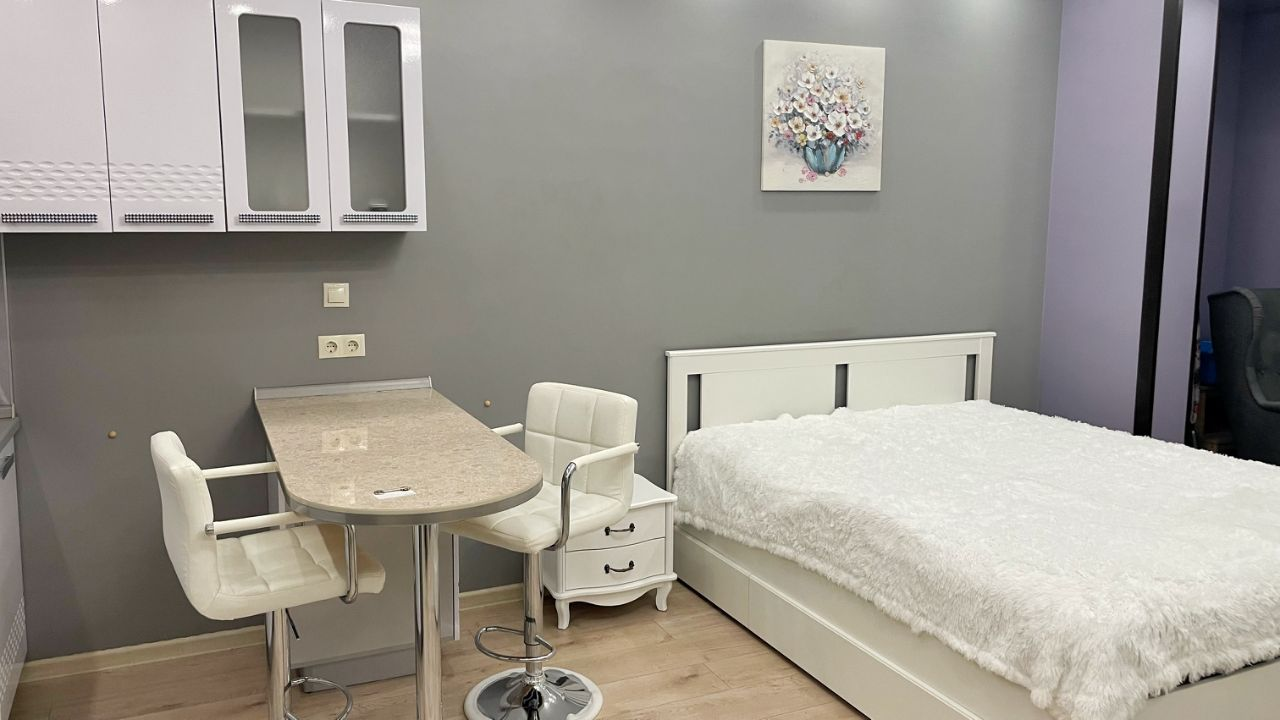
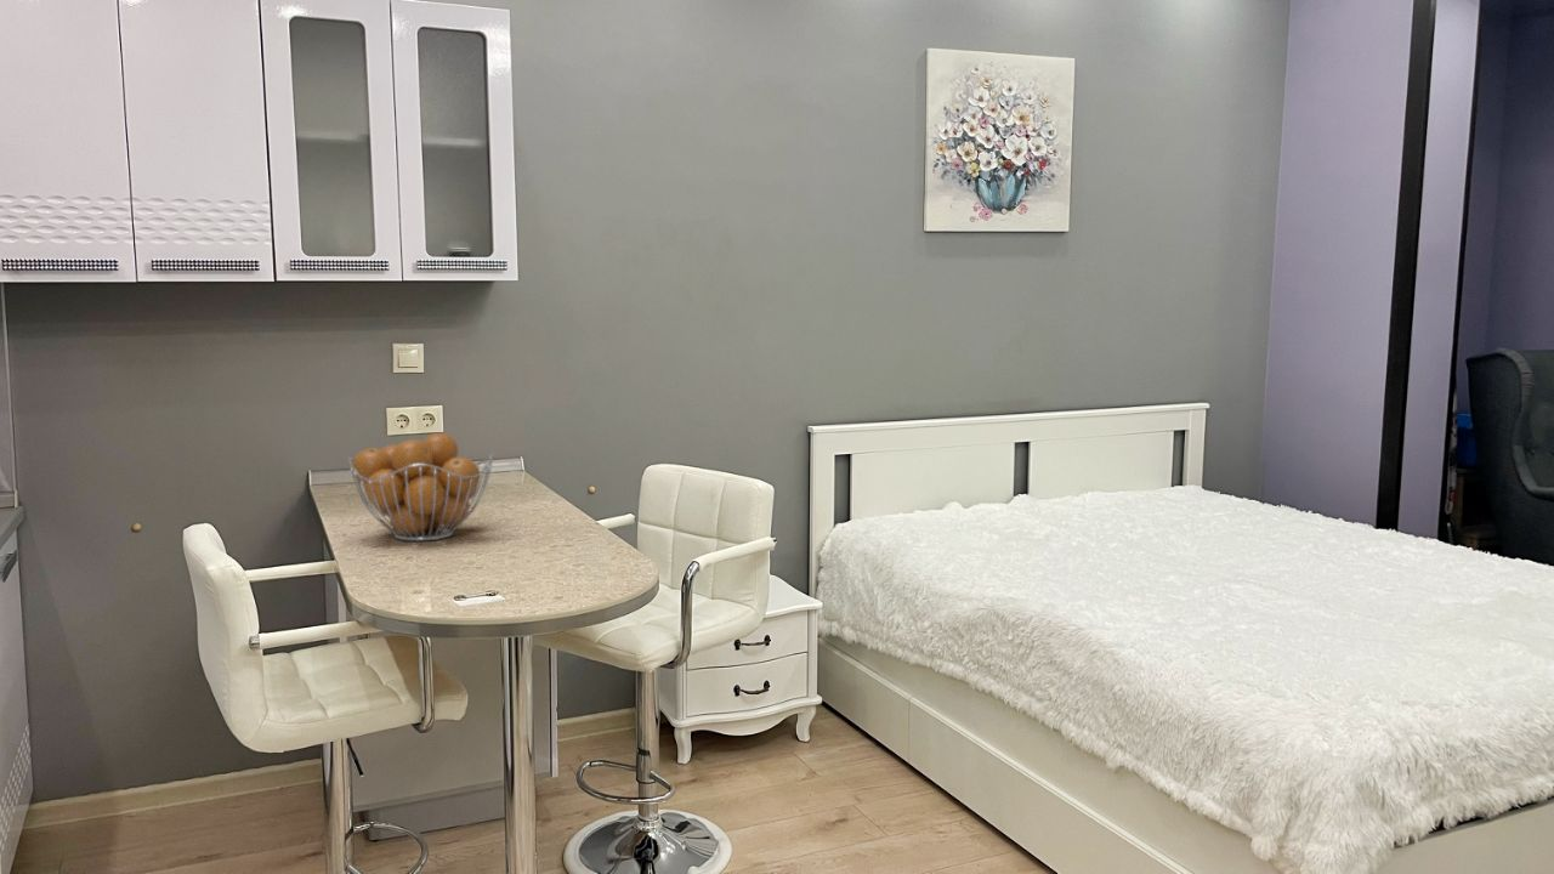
+ fruit basket [347,432,494,543]
